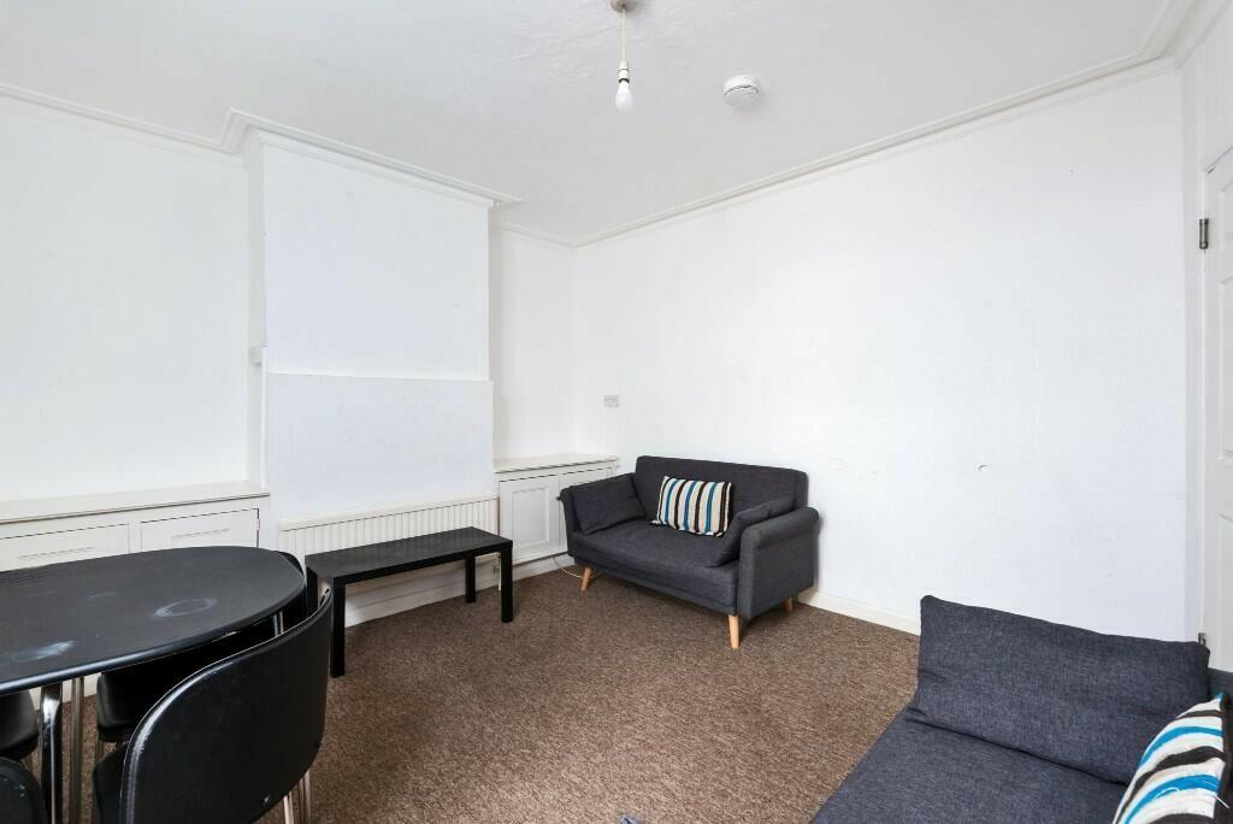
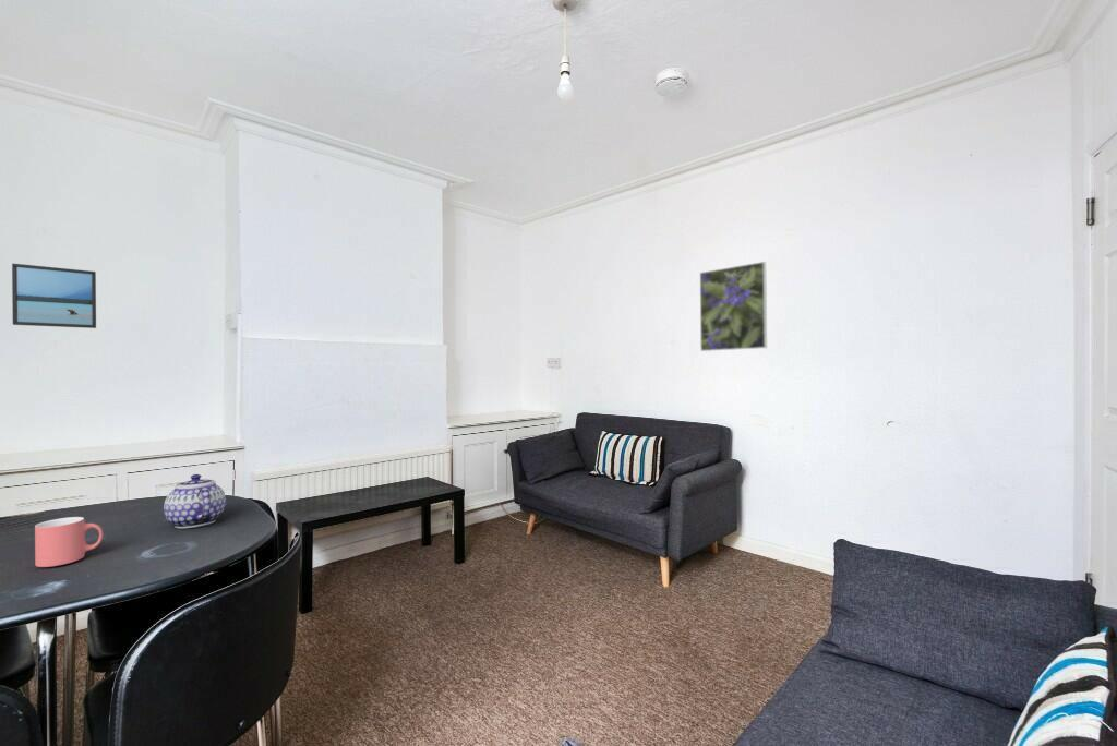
+ mug [34,516,104,568]
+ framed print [11,263,97,329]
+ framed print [699,261,768,352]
+ teapot [163,473,227,529]
